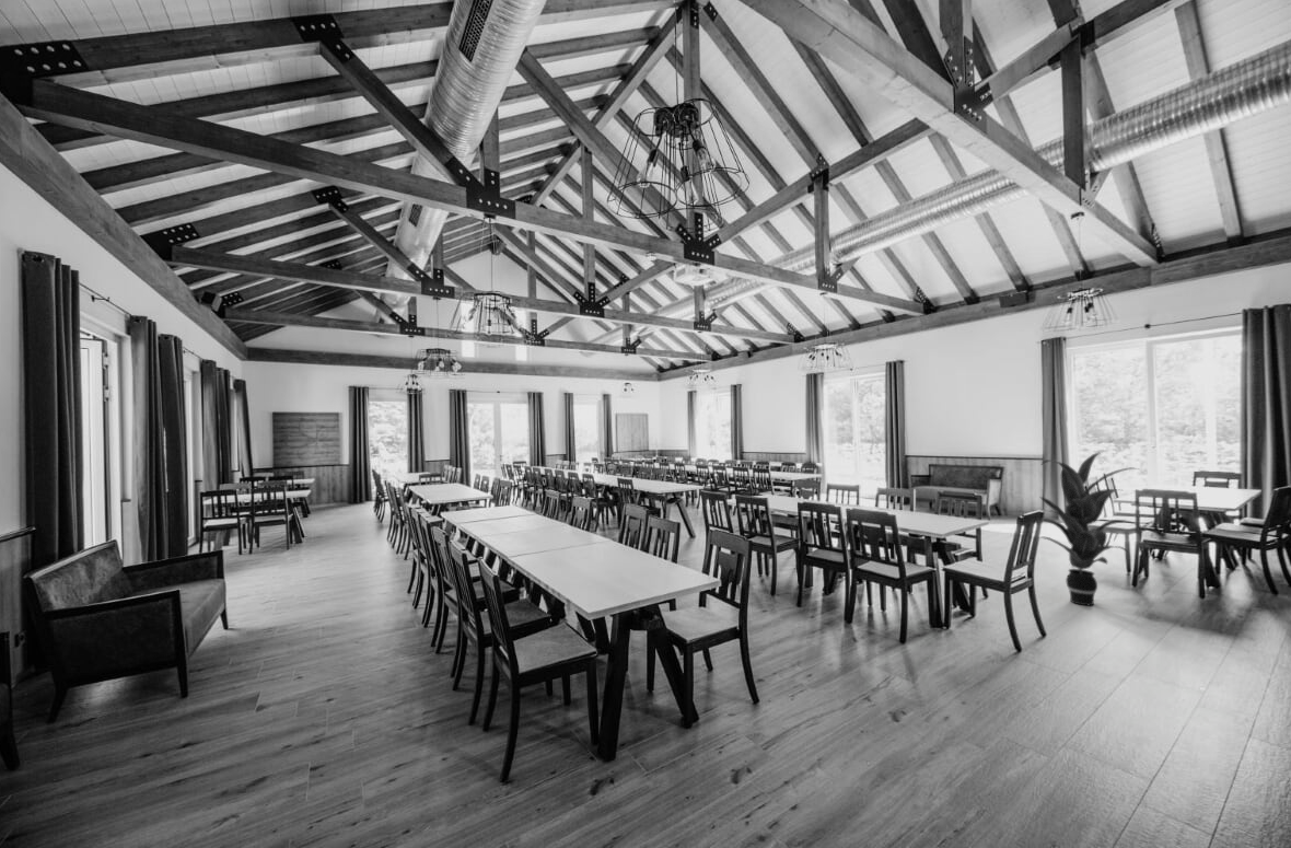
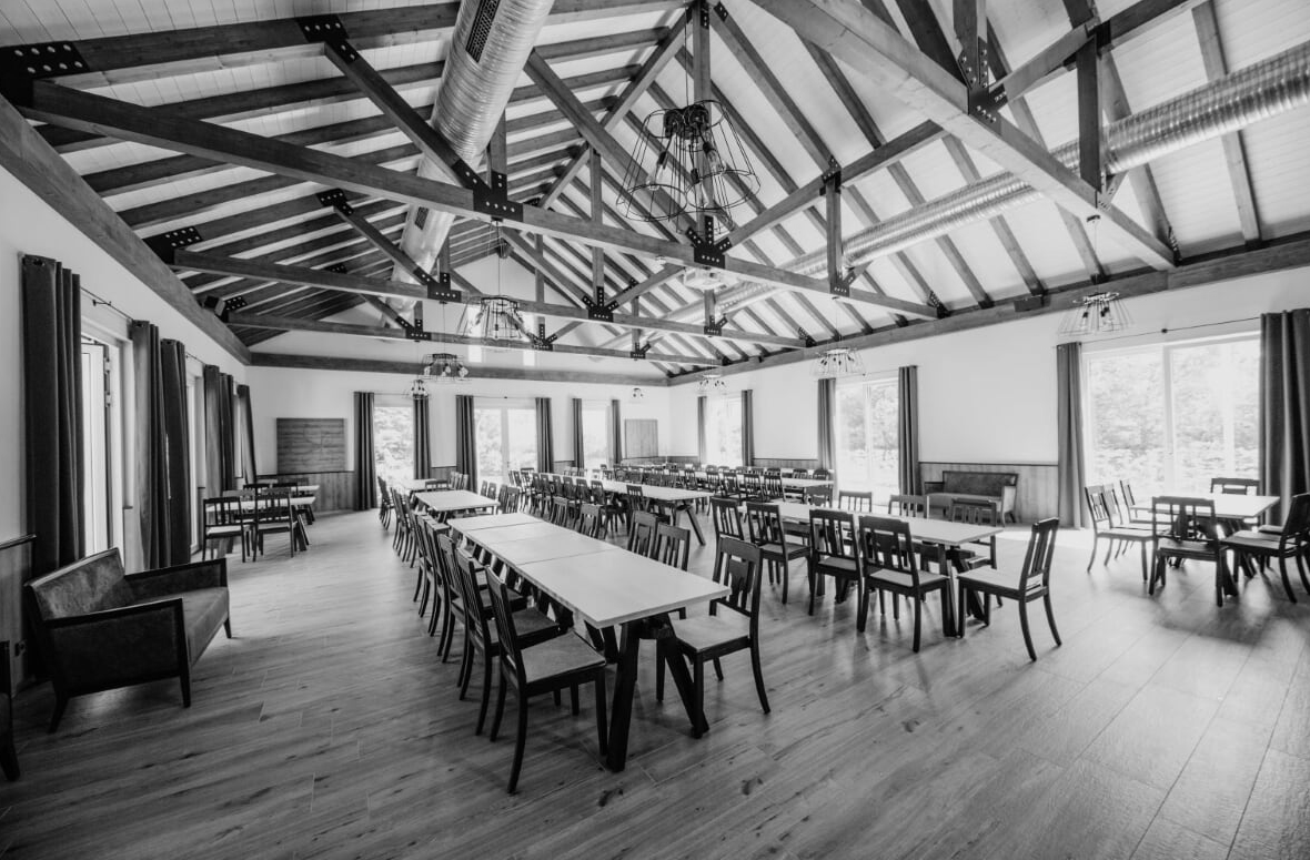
- indoor plant [1038,451,1145,606]
